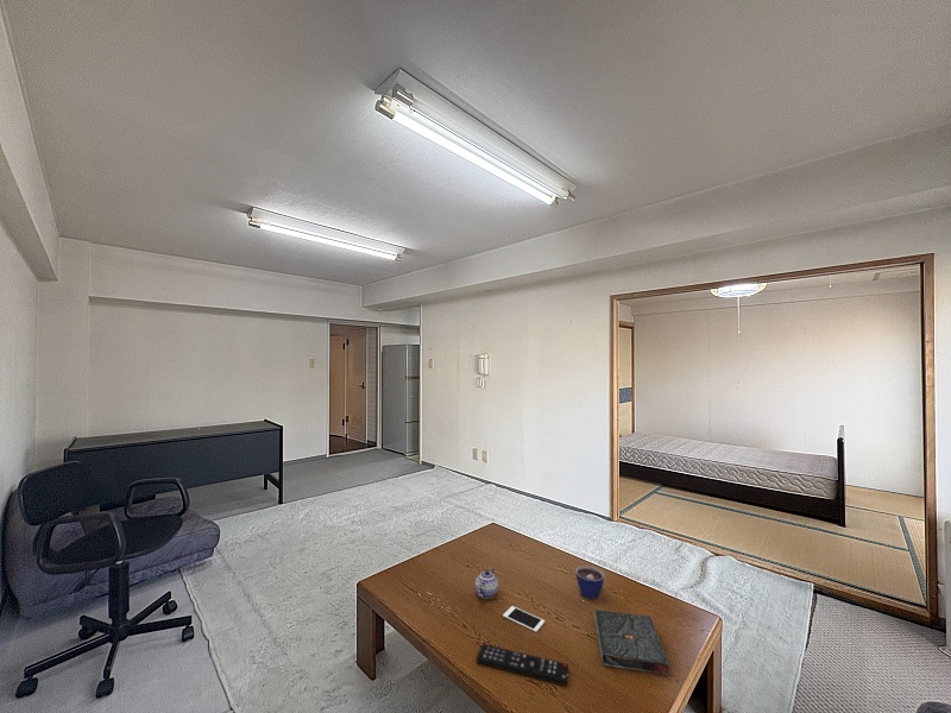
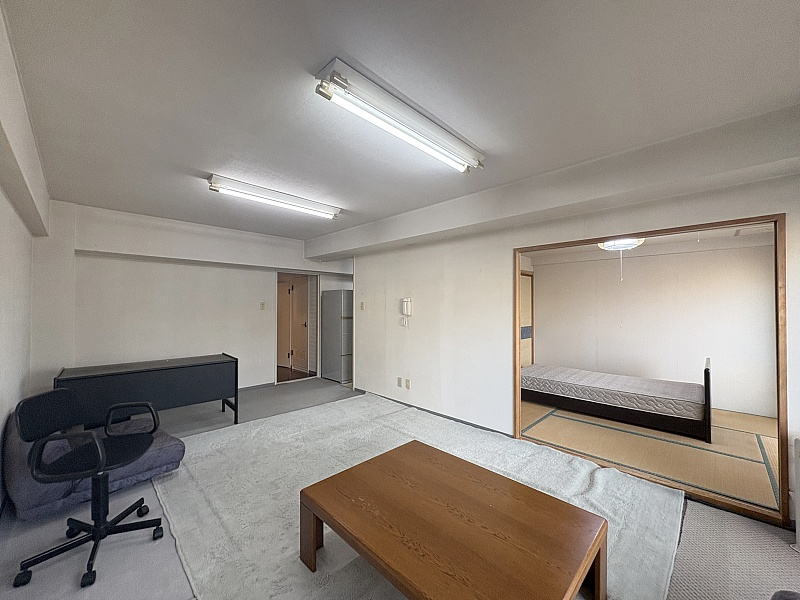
- book [593,608,670,677]
- remote control [476,643,569,688]
- teapot [474,567,499,600]
- cell phone [502,605,546,633]
- cup [574,564,605,600]
